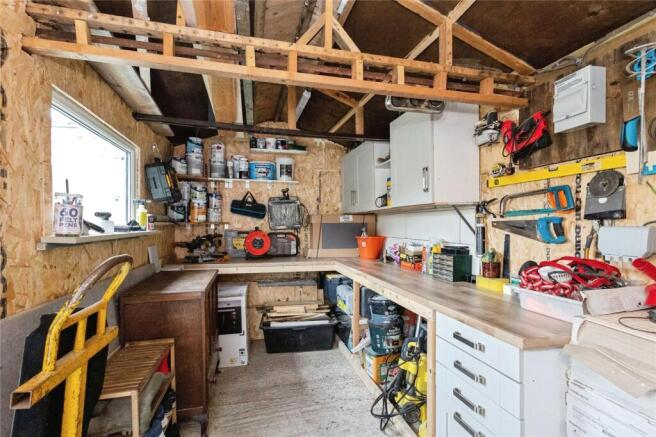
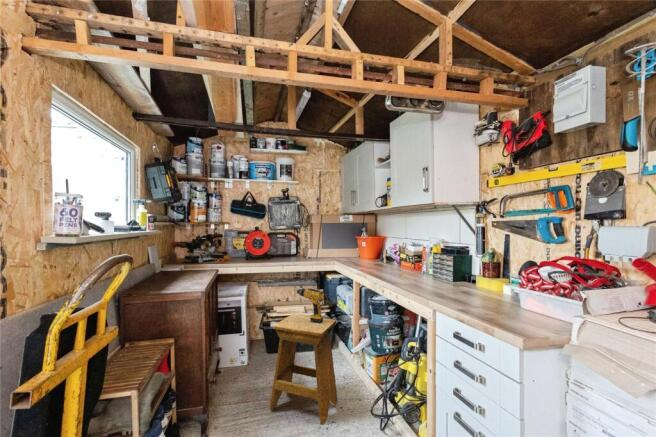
+ stool [269,313,339,426]
+ power drill [296,287,325,323]
